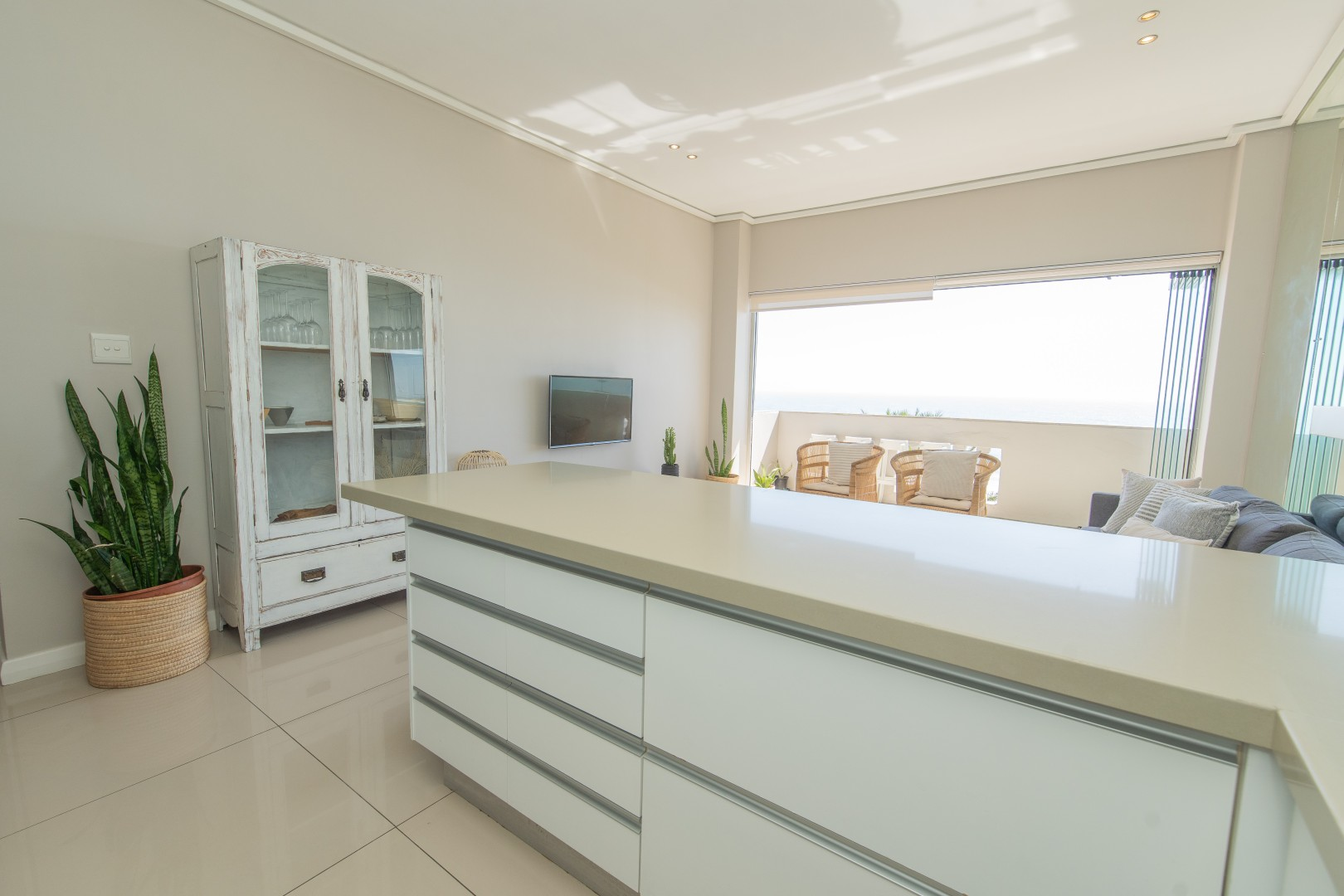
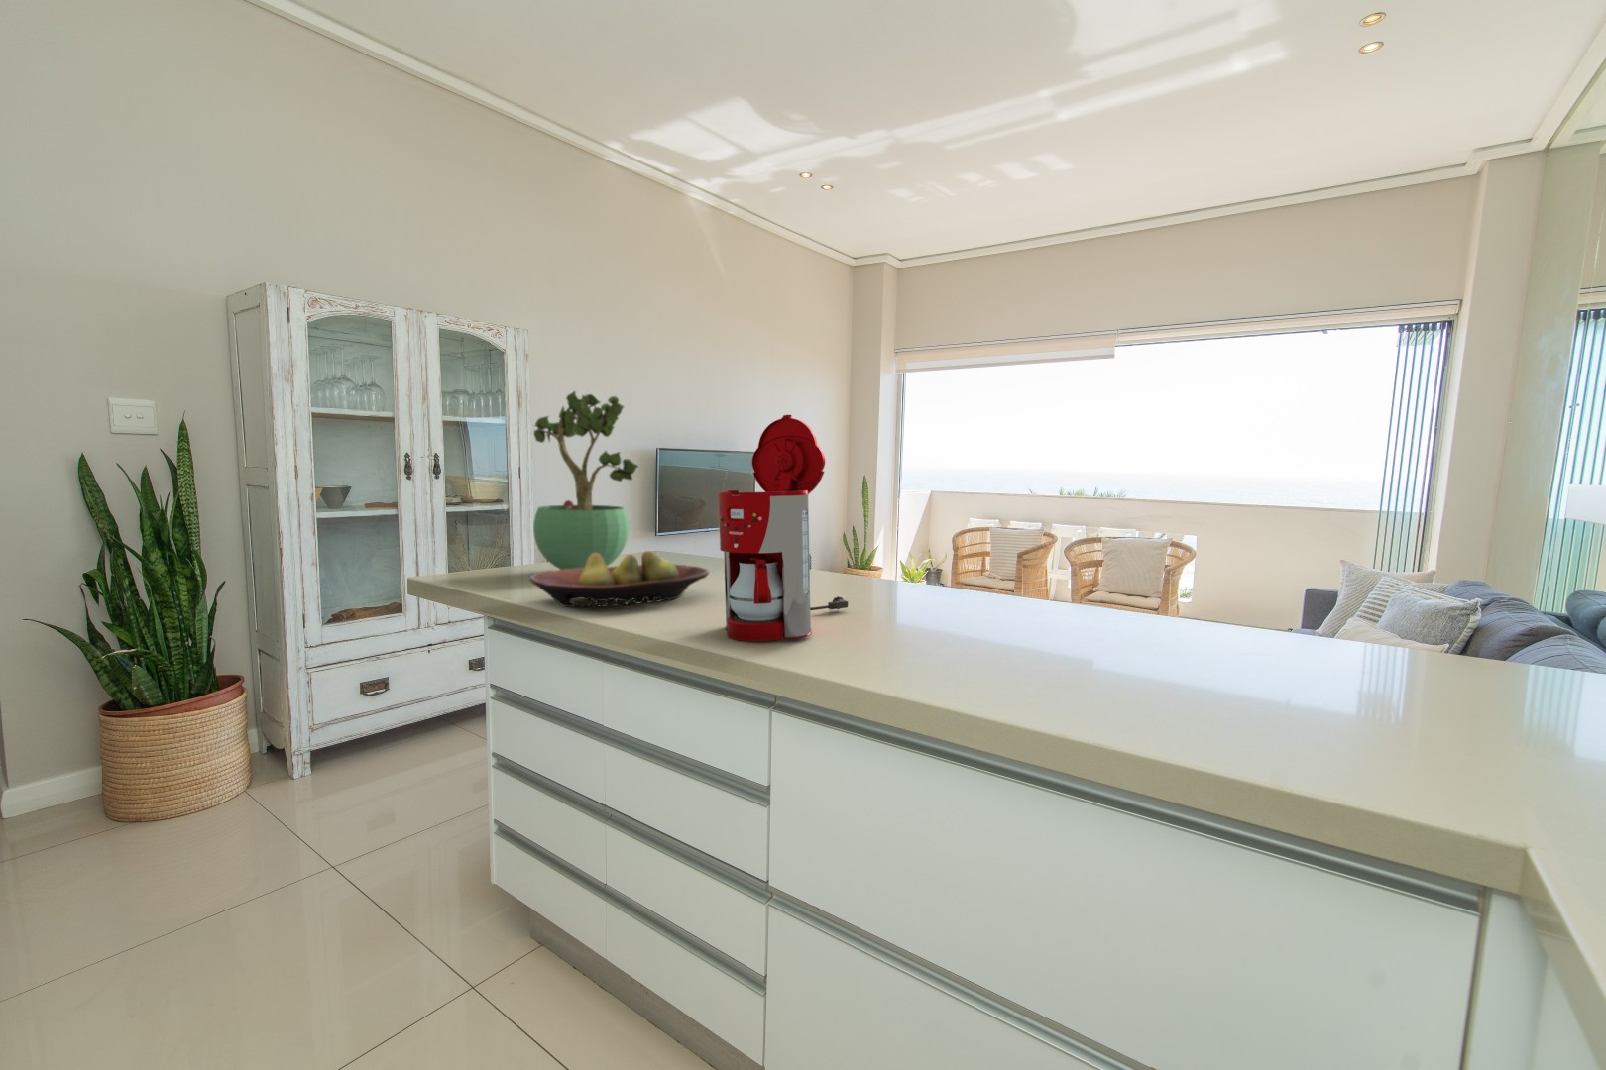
+ fruit bowl [528,549,710,608]
+ potted plant [532,391,639,570]
+ coffee maker [718,414,850,642]
